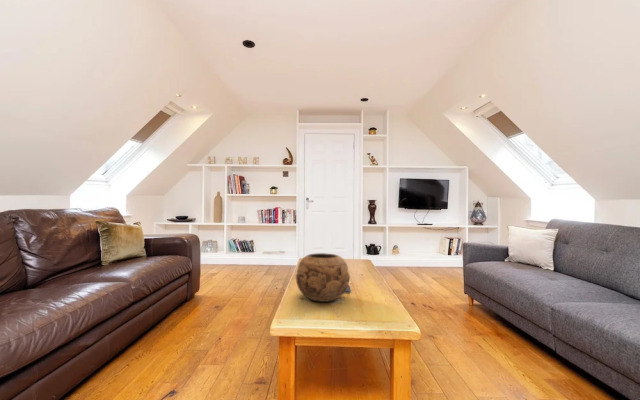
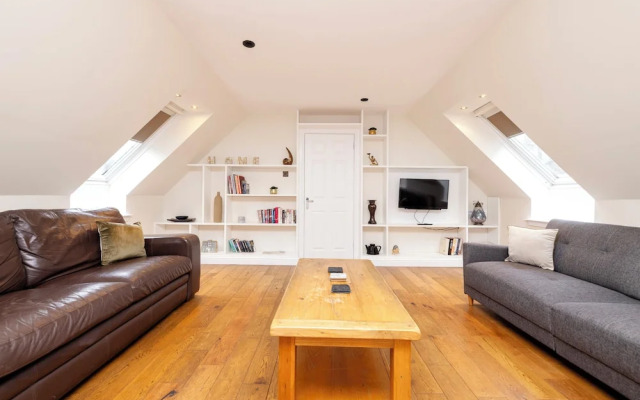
- decorative bowl [295,252,351,303]
